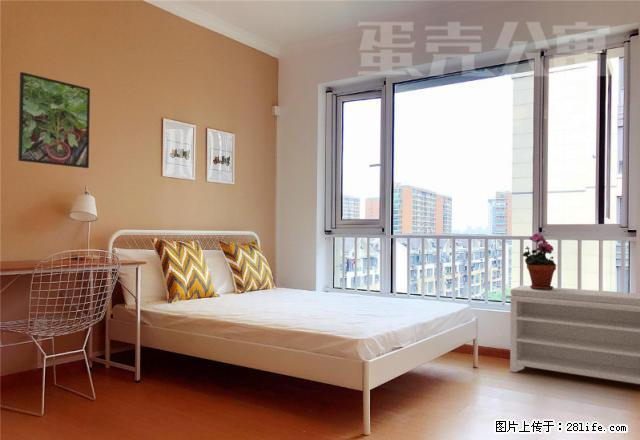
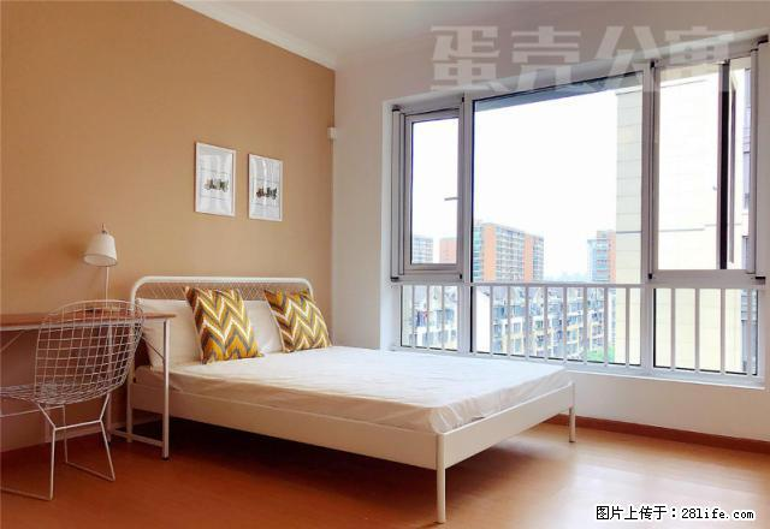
- bench [505,284,640,385]
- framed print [17,71,91,169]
- potted plant [522,232,557,290]
